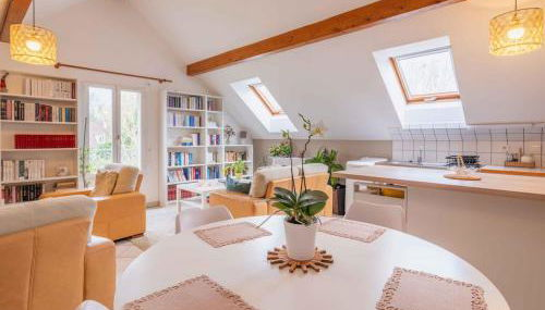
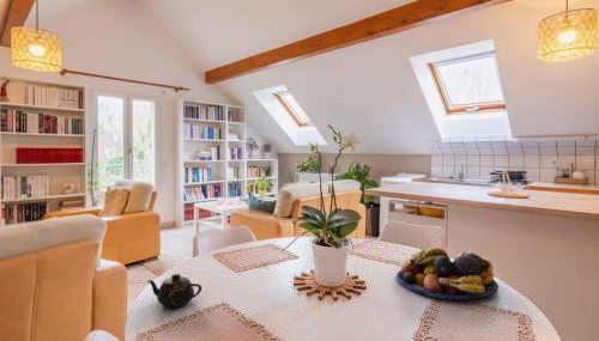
+ teapot [146,273,202,309]
+ fruit bowl [395,246,500,300]
